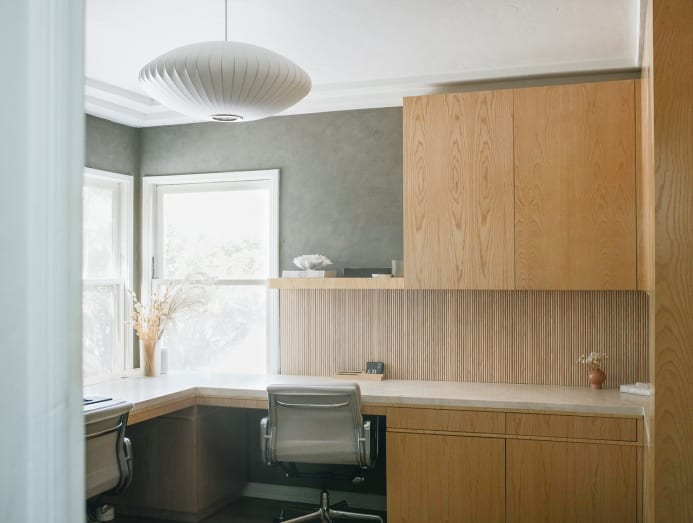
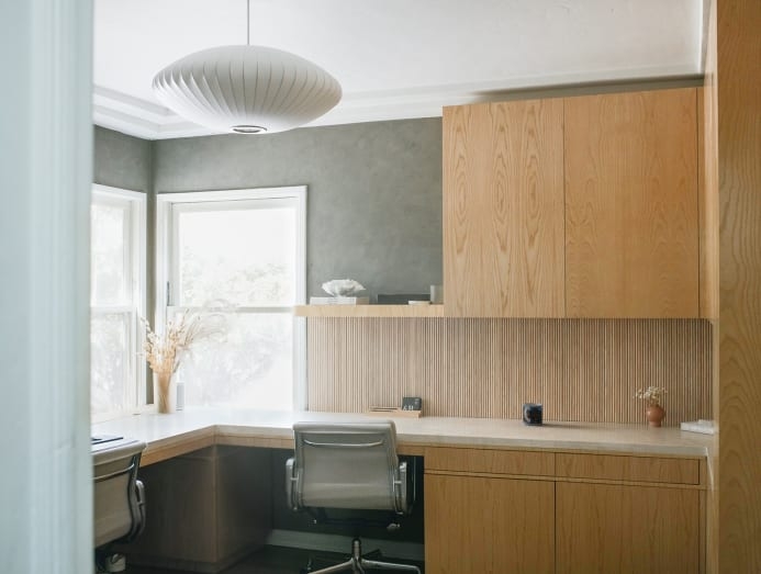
+ mug [522,402,544,427]
